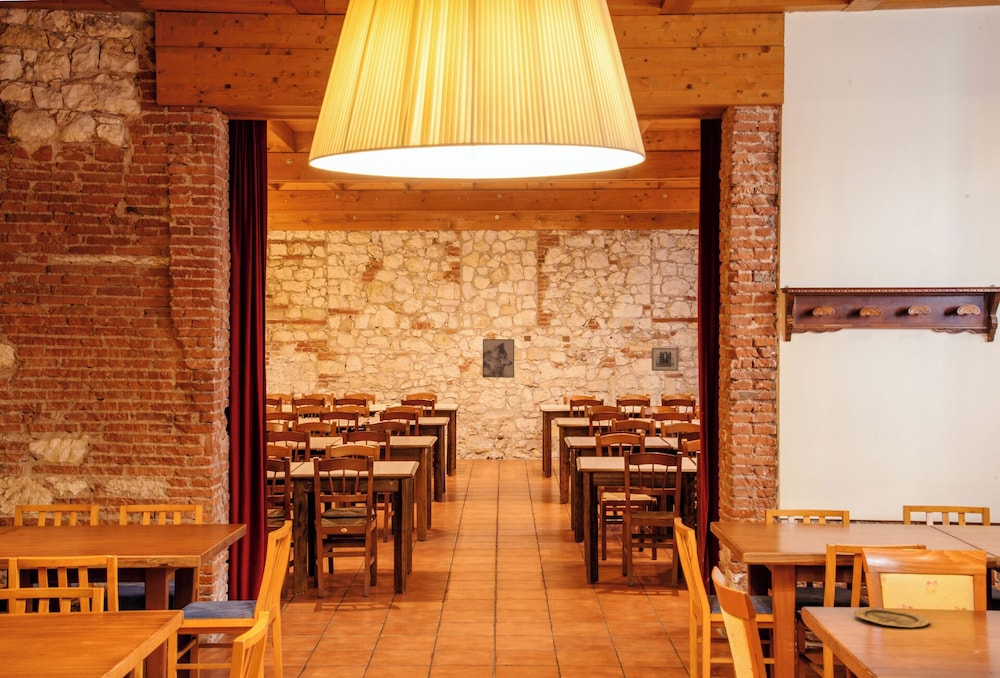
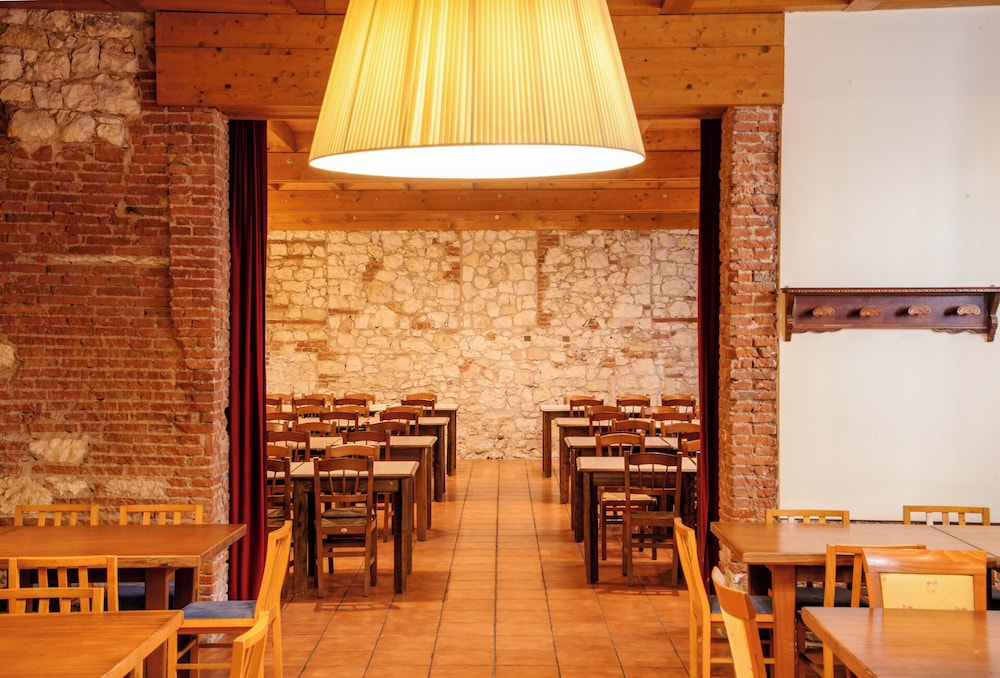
- wall art [651,347,679,372]
- wall art [482,338,515,379]
- plate [853,606,931,628]
